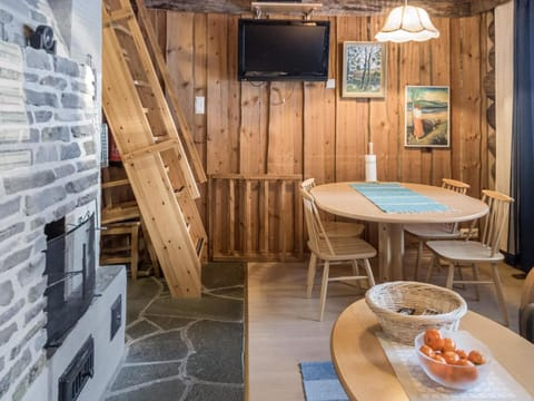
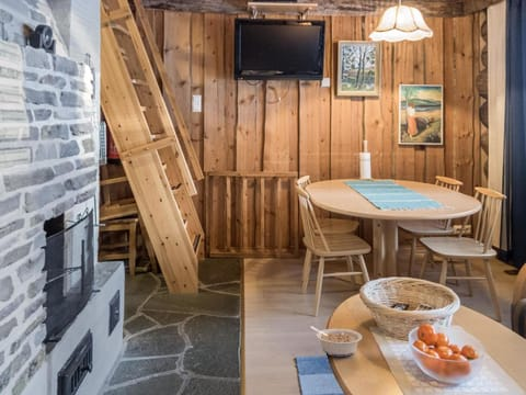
+ legume [309,325,363,358]
